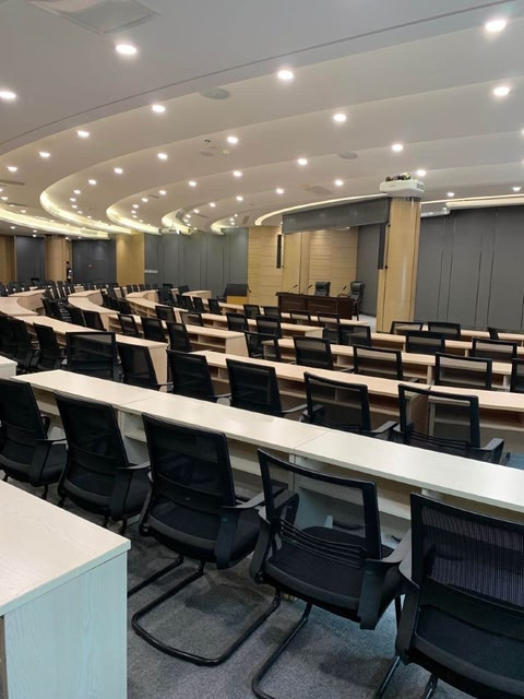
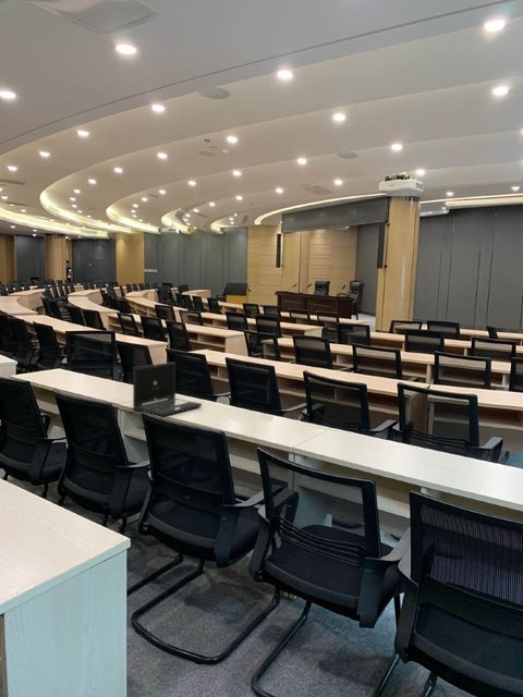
+ laptop [132,360,203,418]
